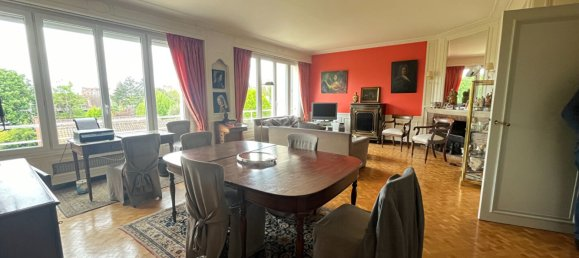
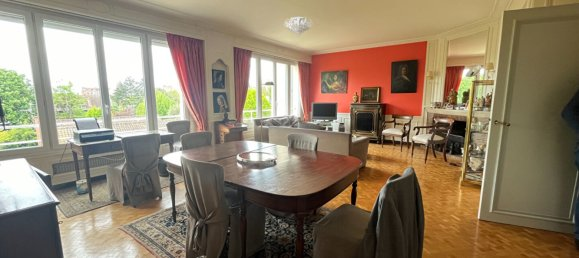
+ chandelier [283,15,314,38]
